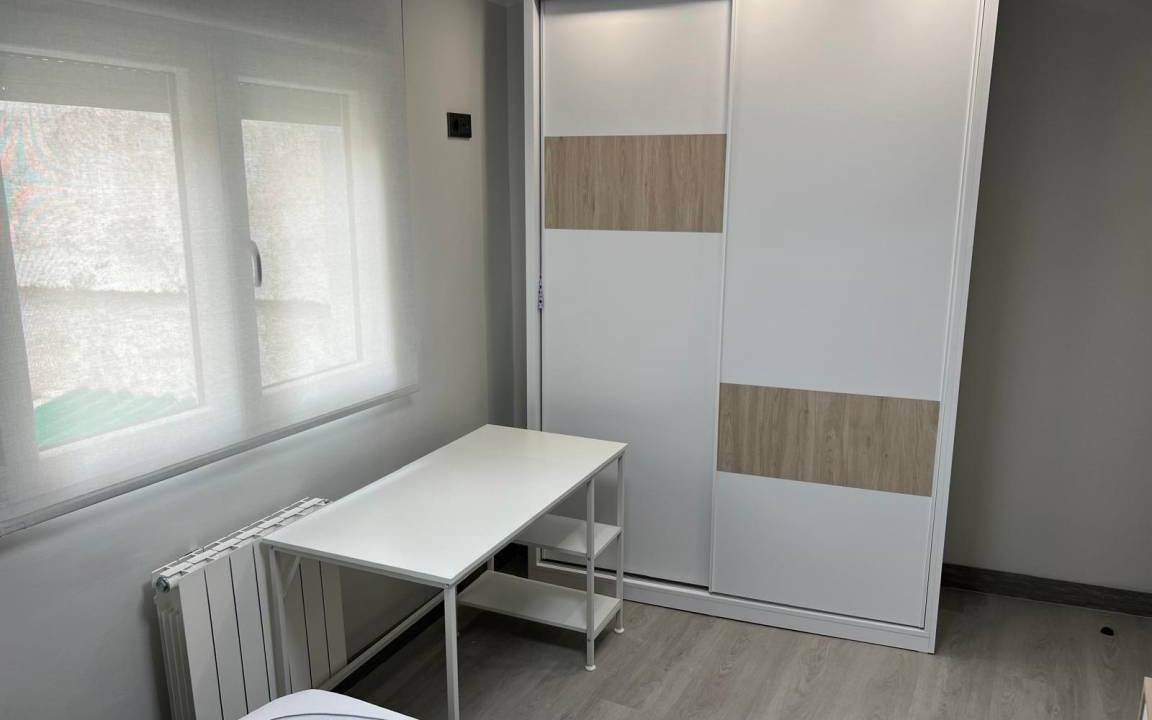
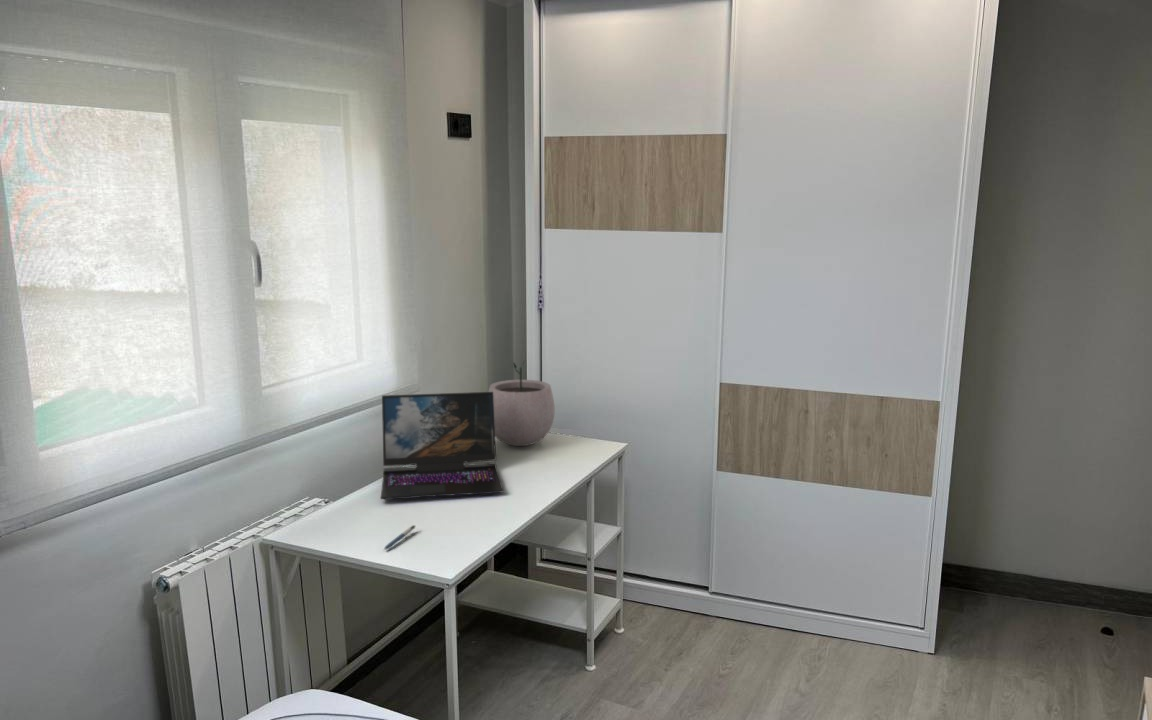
+ pen [383,524,416,551]
+ laptop [380,391,505,500]
+ plant pot [488,360,556,447]
